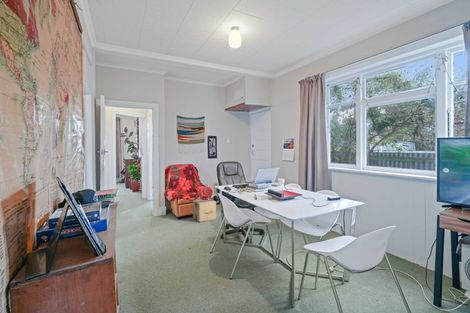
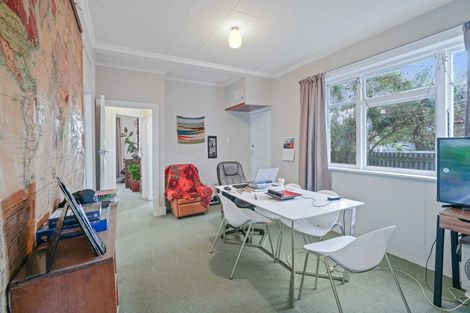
- cardboard box [192,198,217,223]
